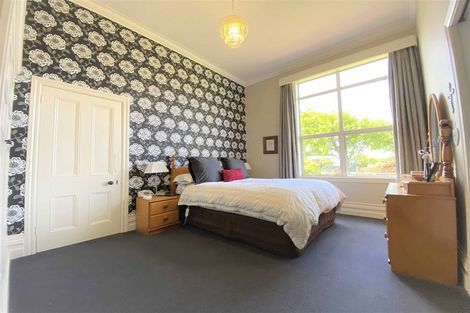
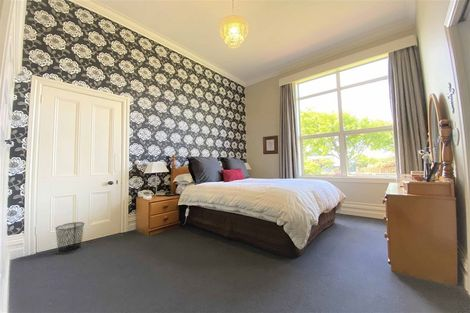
+ waste bin [54,221,86,255]
